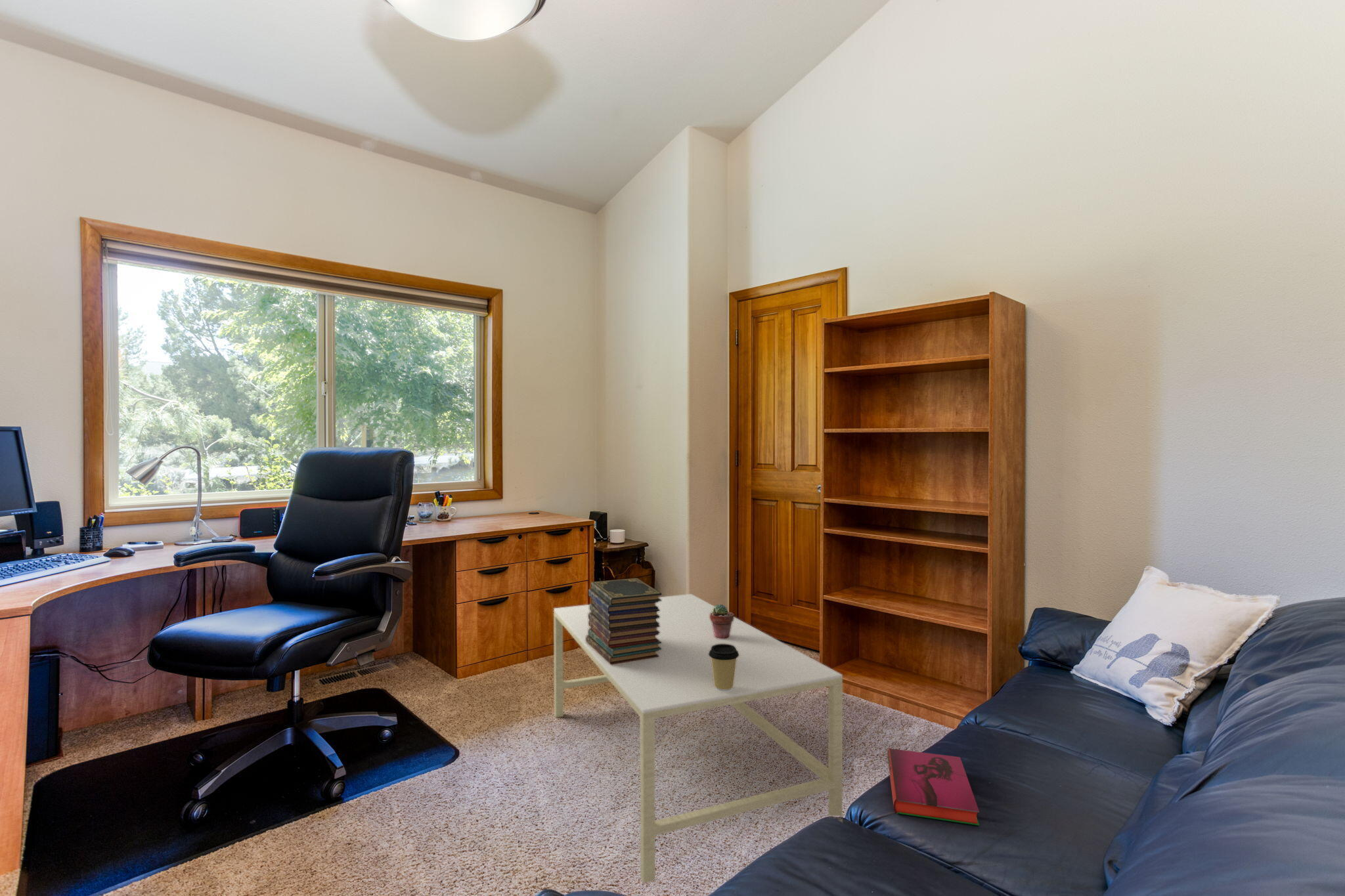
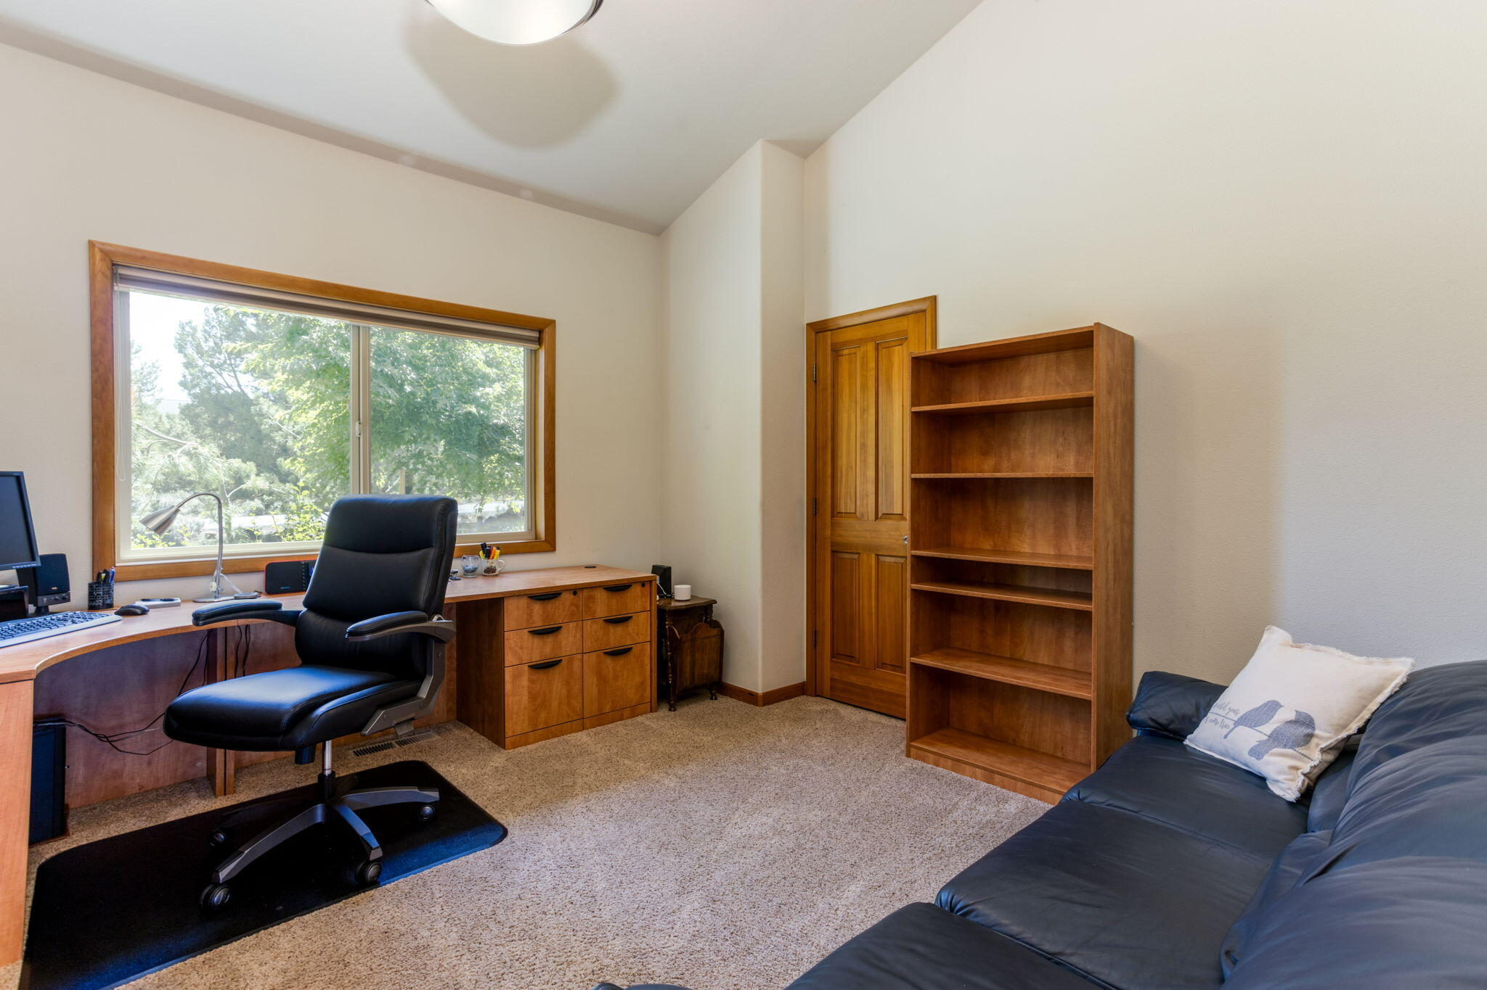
- hardback book [887,747,980,826]
- book stack [586,578,662,665]
- potted succulent [710,604,735,639]
- coffee cup [709,644,739,692]
- coffee table [553,593,843,884]
